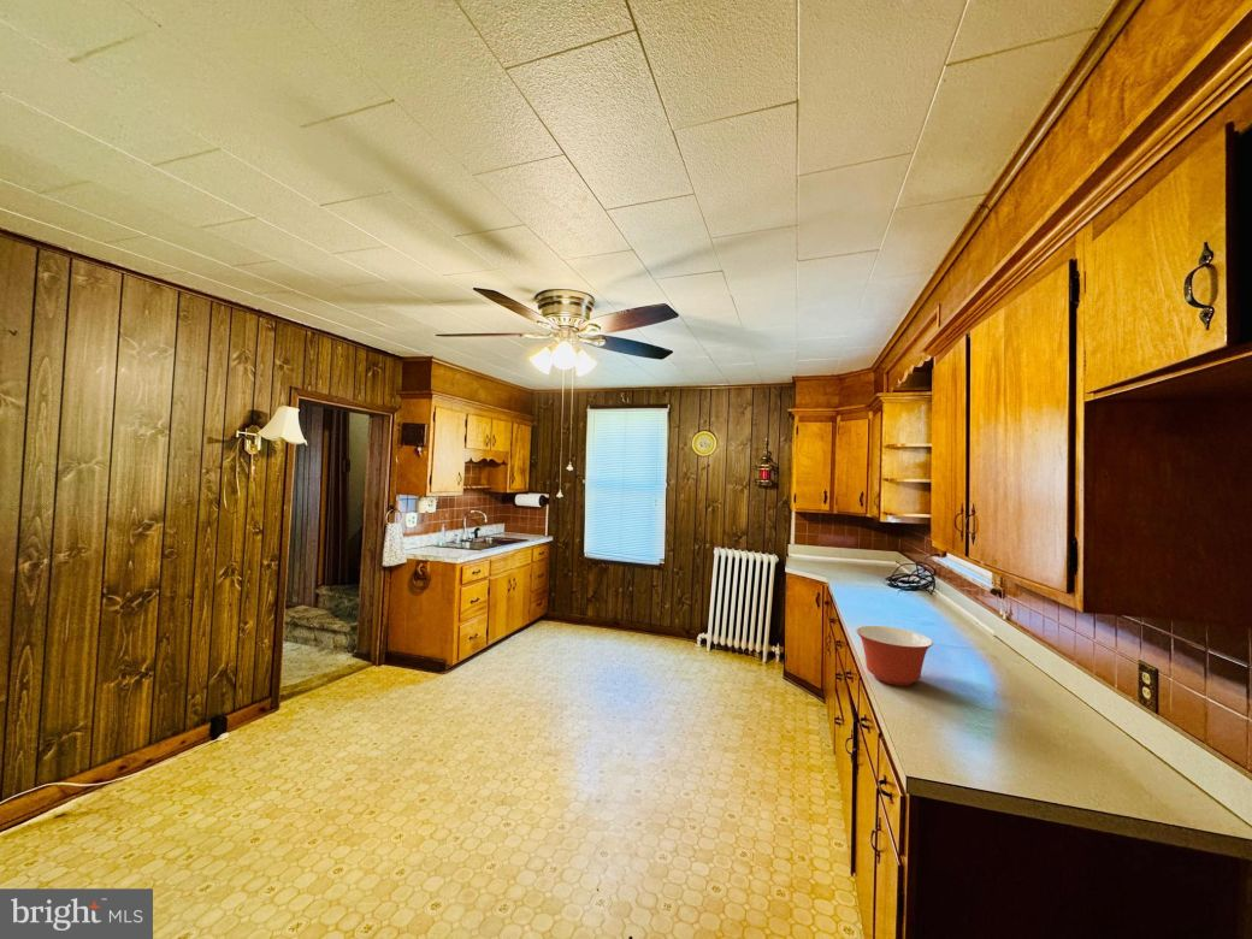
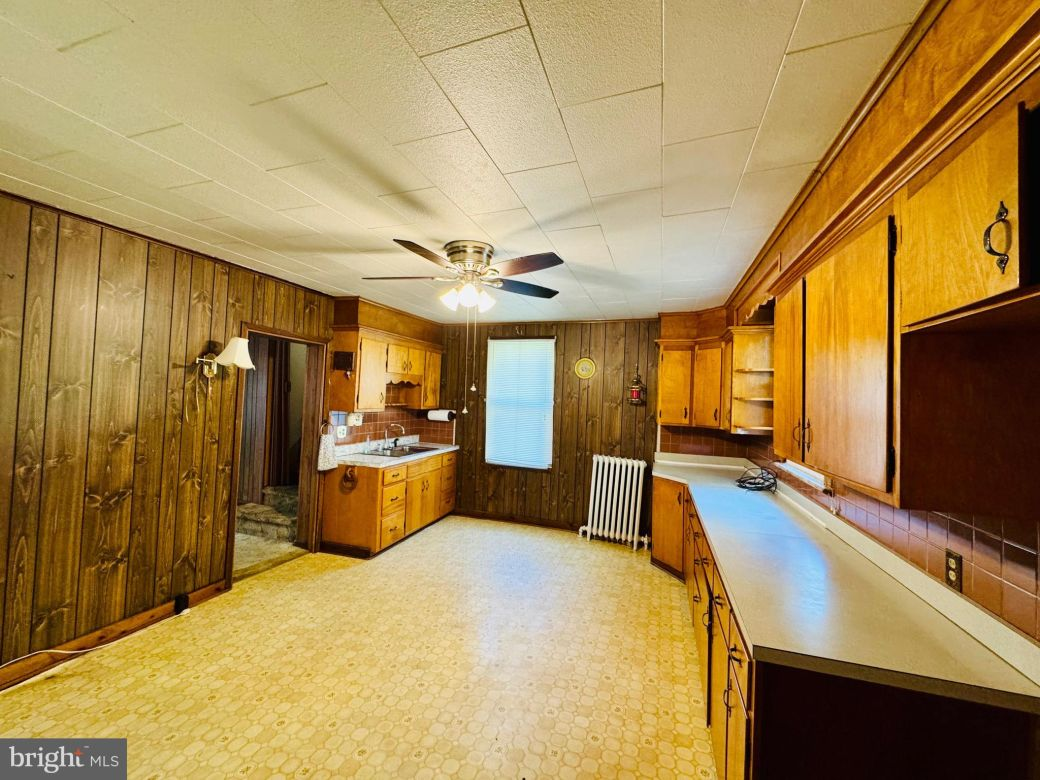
- mixing bowl [855,625,934,687]
